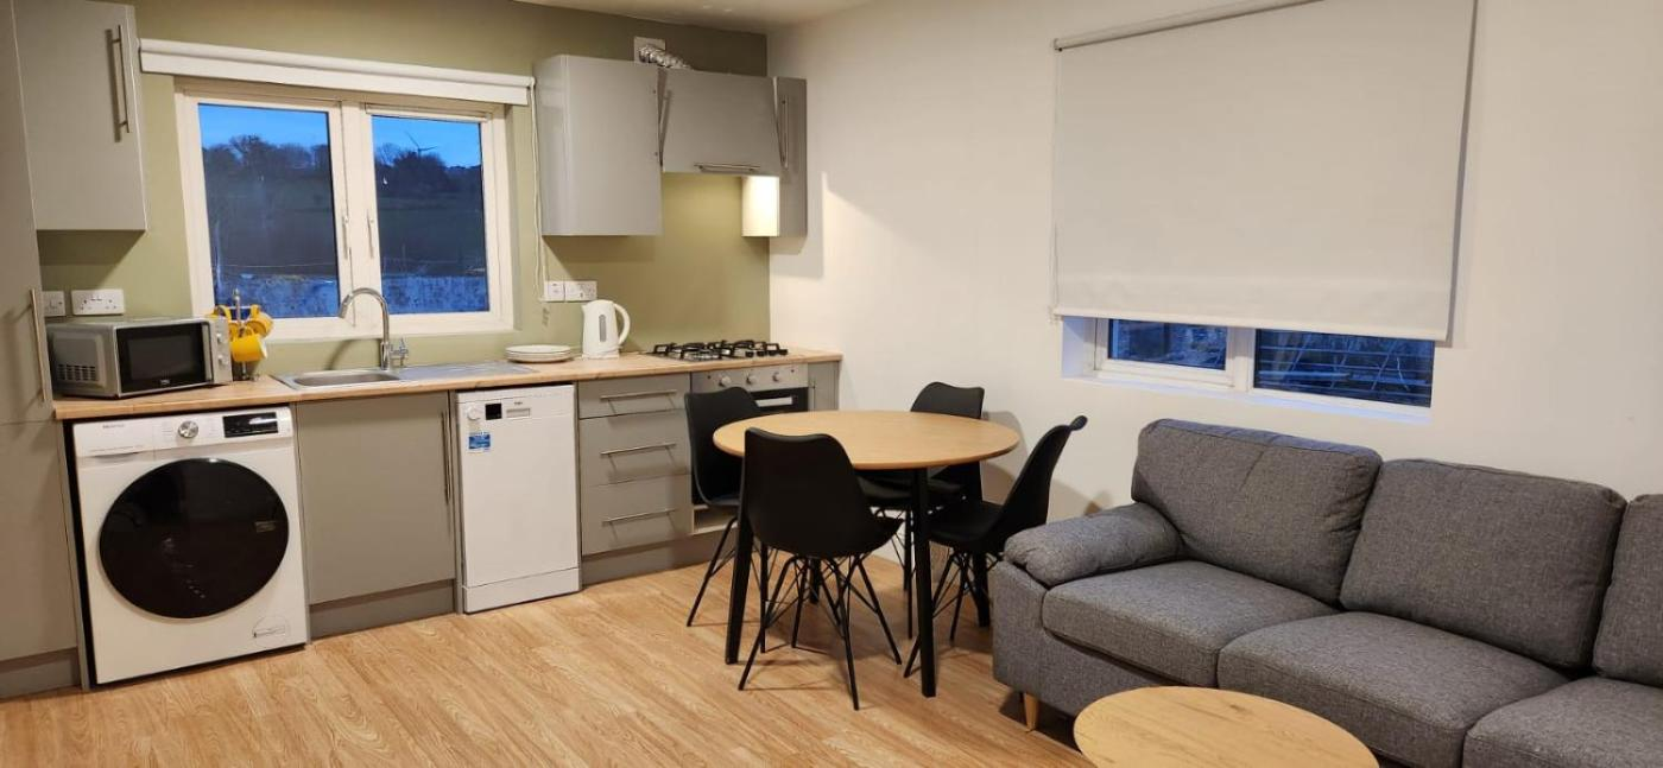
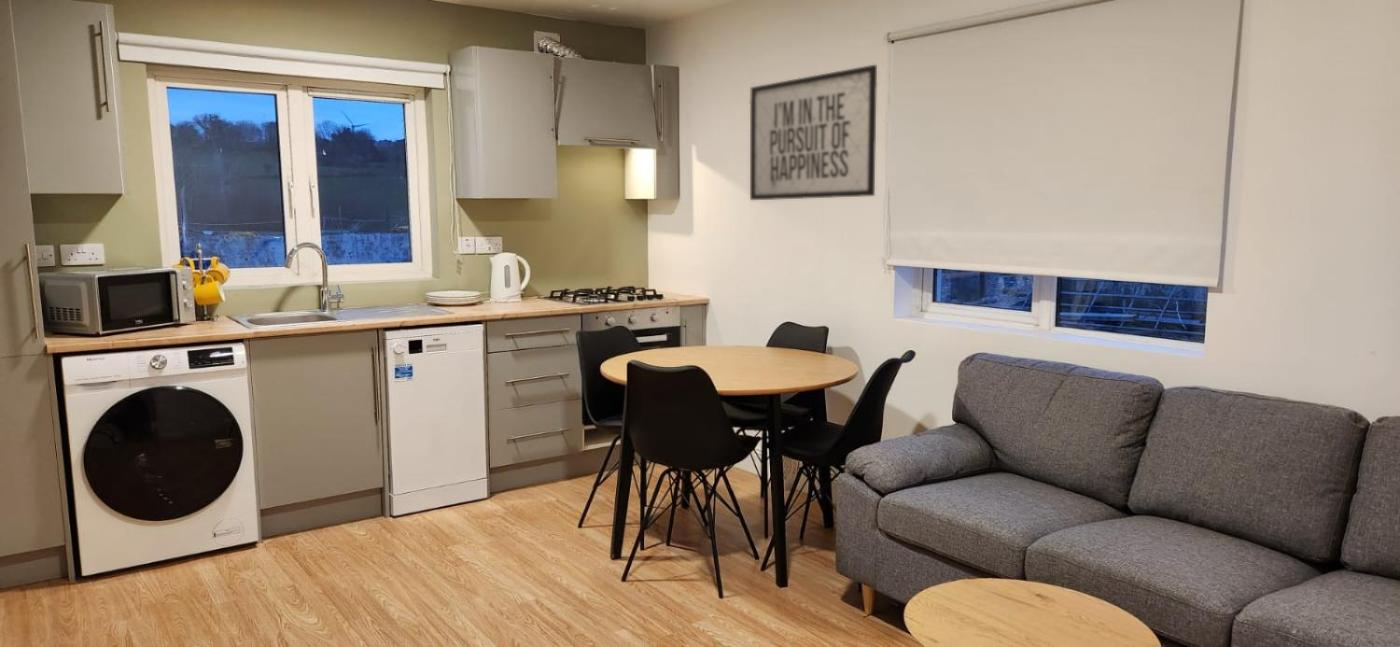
+ mirror [749,64,878,201]
